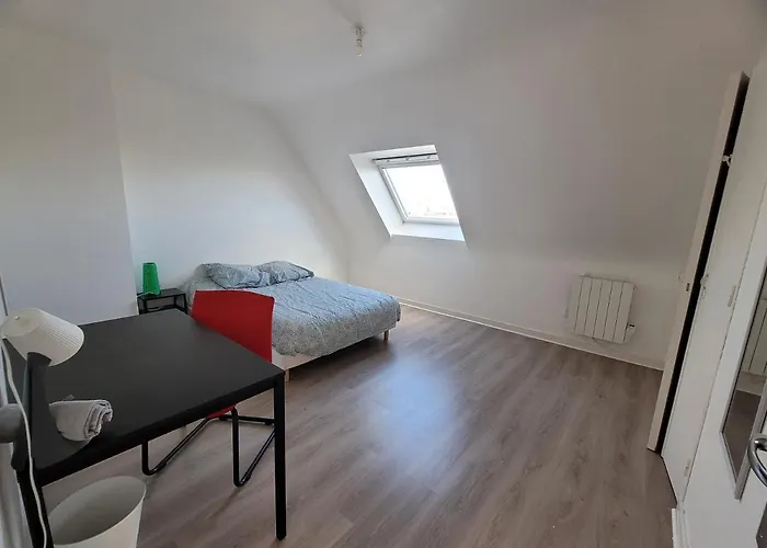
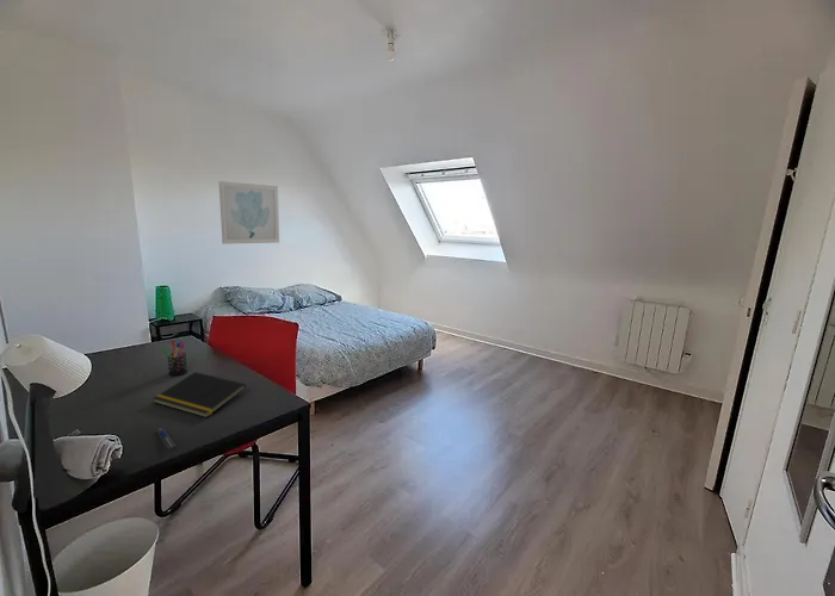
+ wall art [218,180,280,246]
+ notepad [151,371,247,418]
+ pen holder [160,339,188,377]
+ pen [155,427,178,449]
